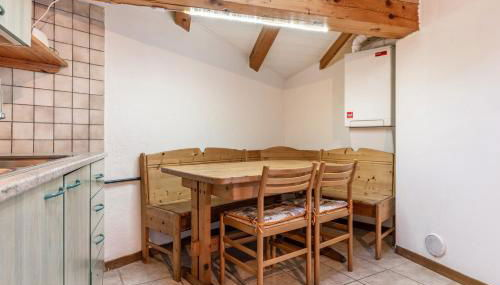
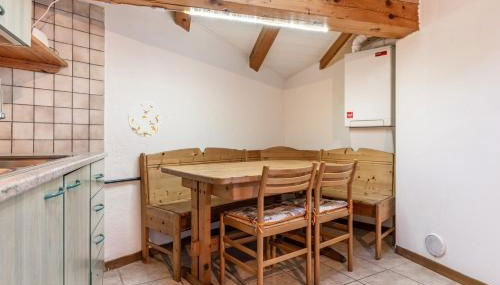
+ decorative plate [127,100,163,138]
